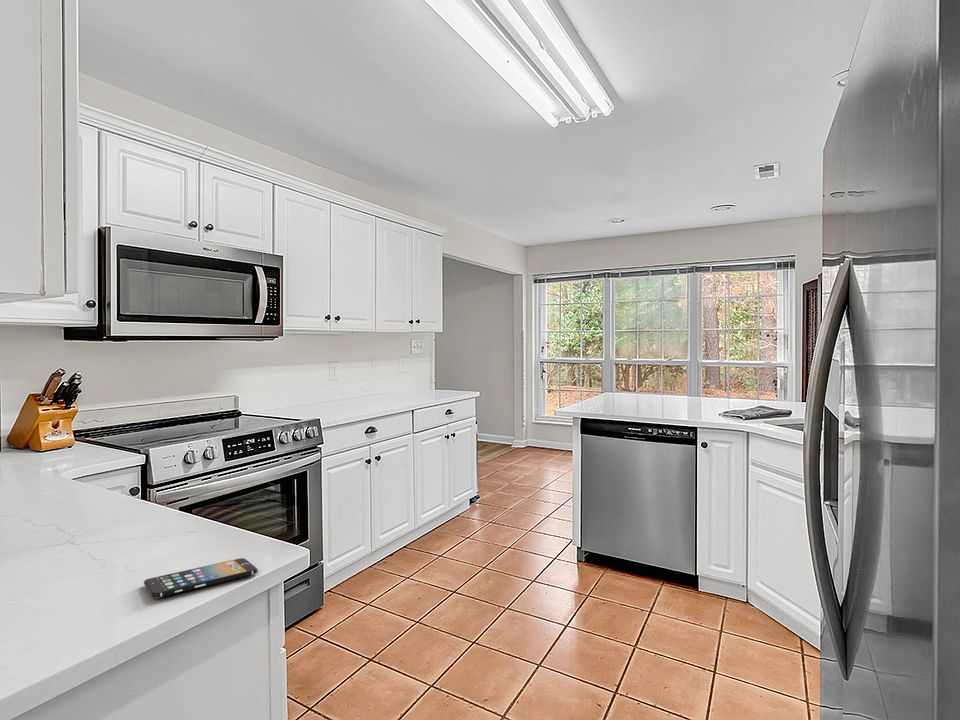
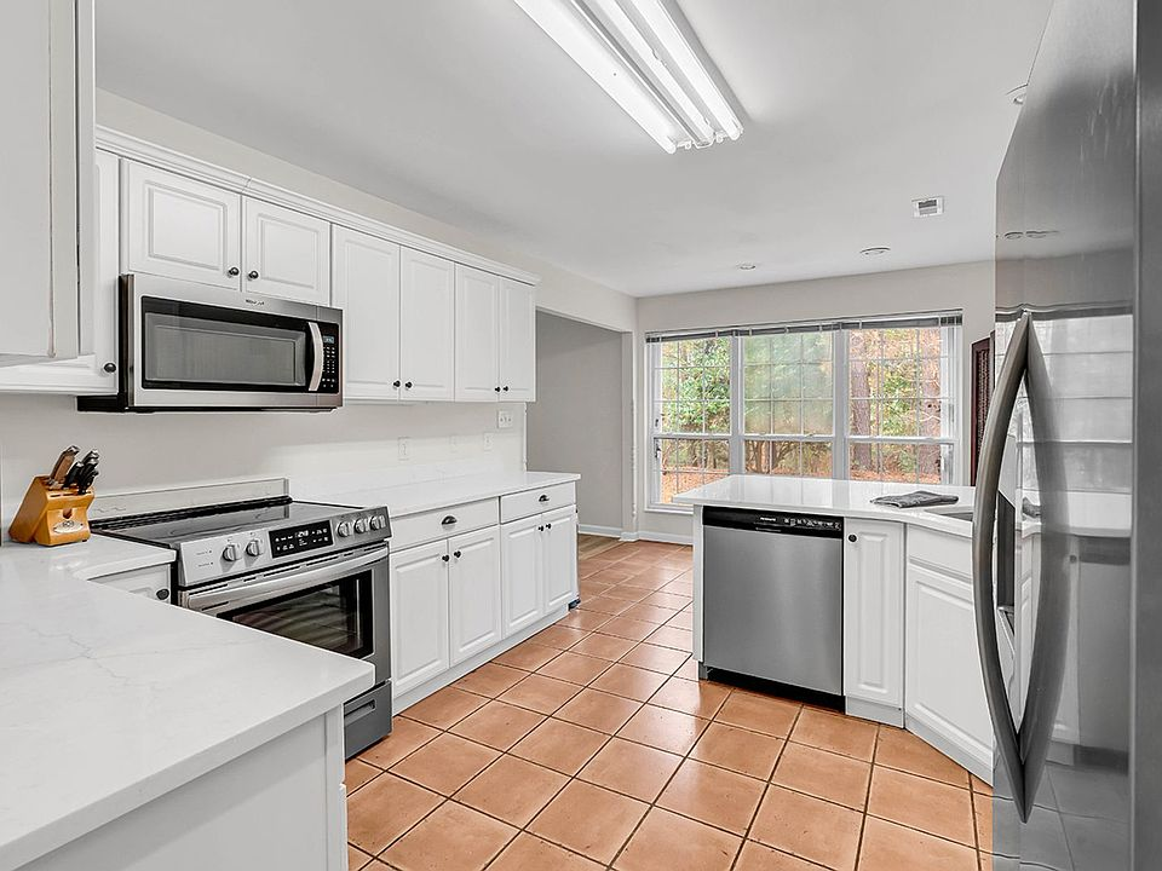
- smartphone [143,557,259,599]
